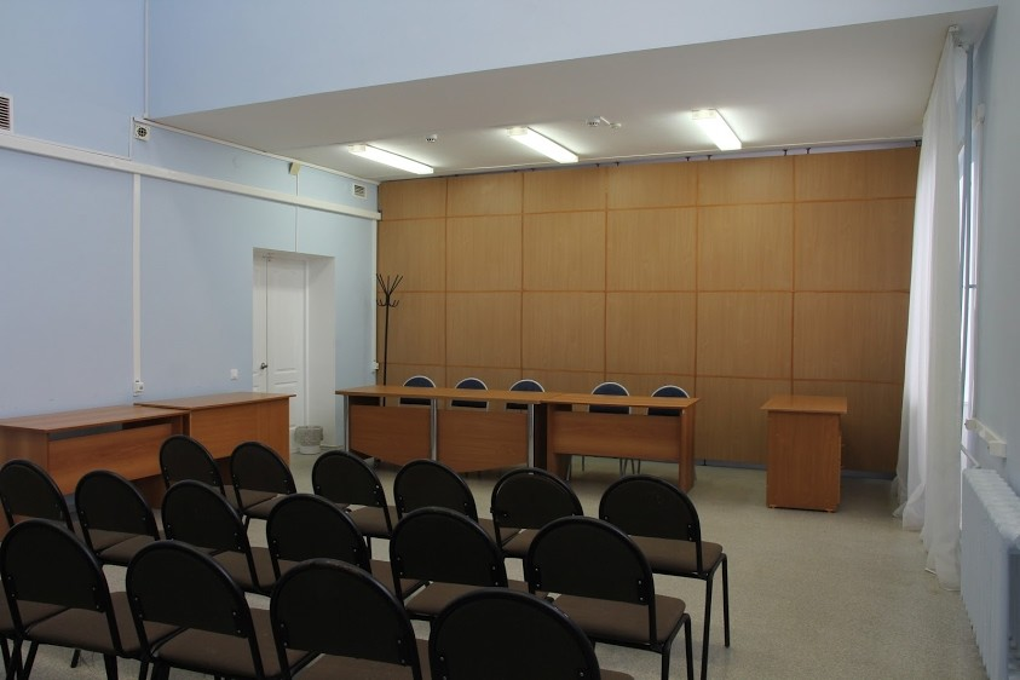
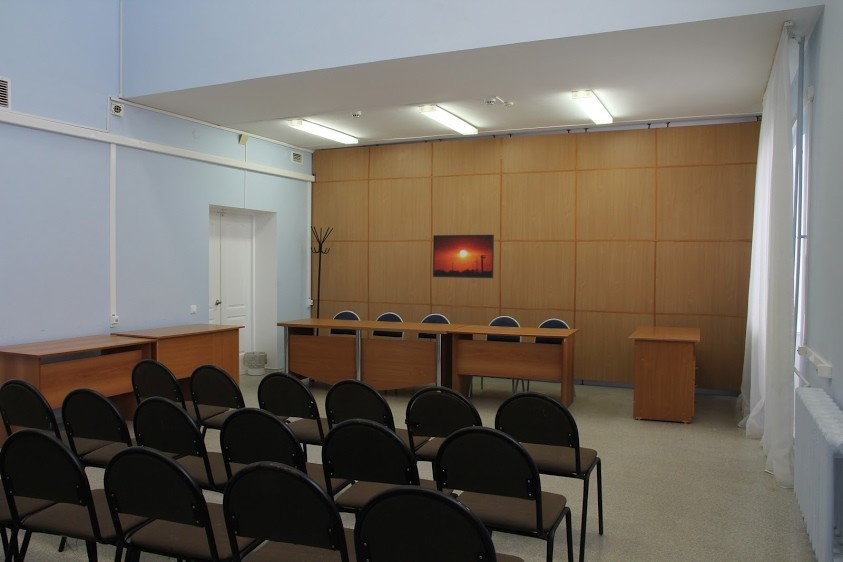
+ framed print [432,234,495,279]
